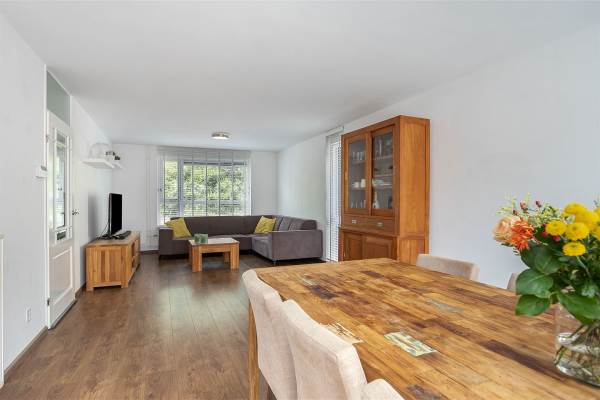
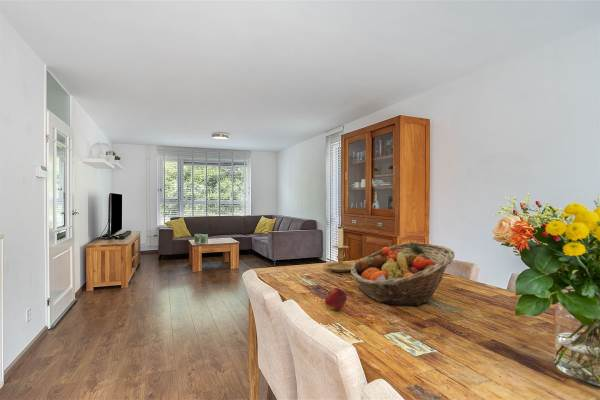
+ candle holder [322,226,360,273]
+ fruit basket [350,241,456,307]
+ apple [324,287,348,312]
